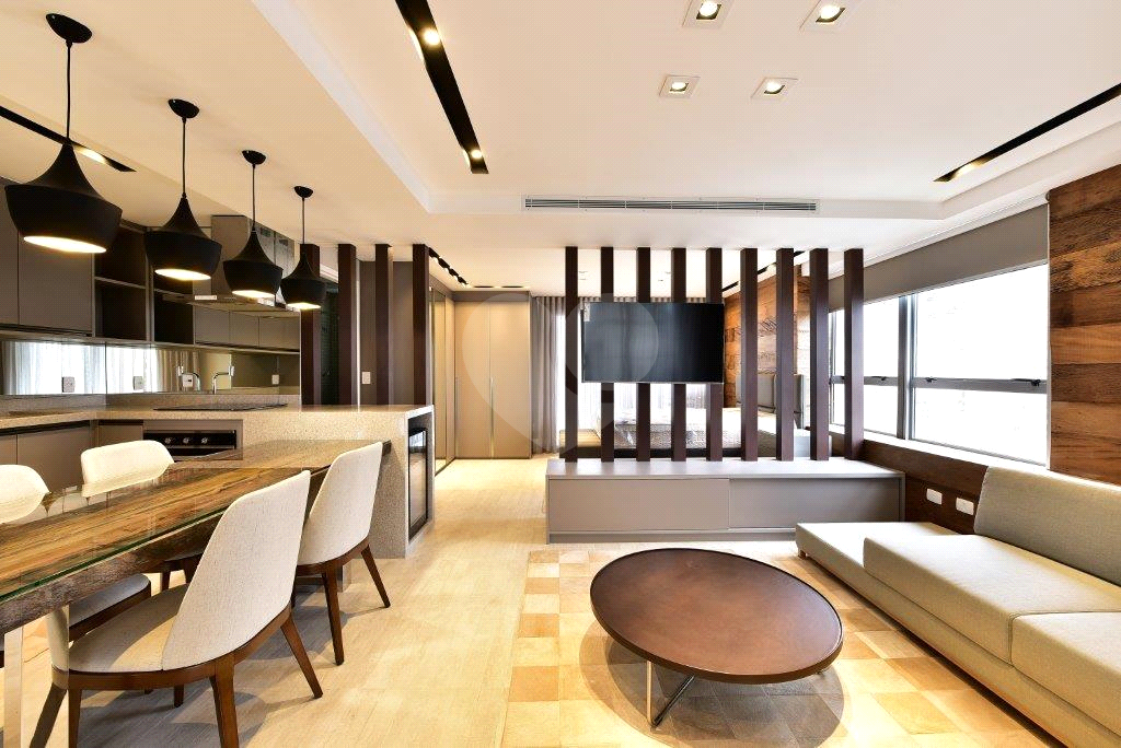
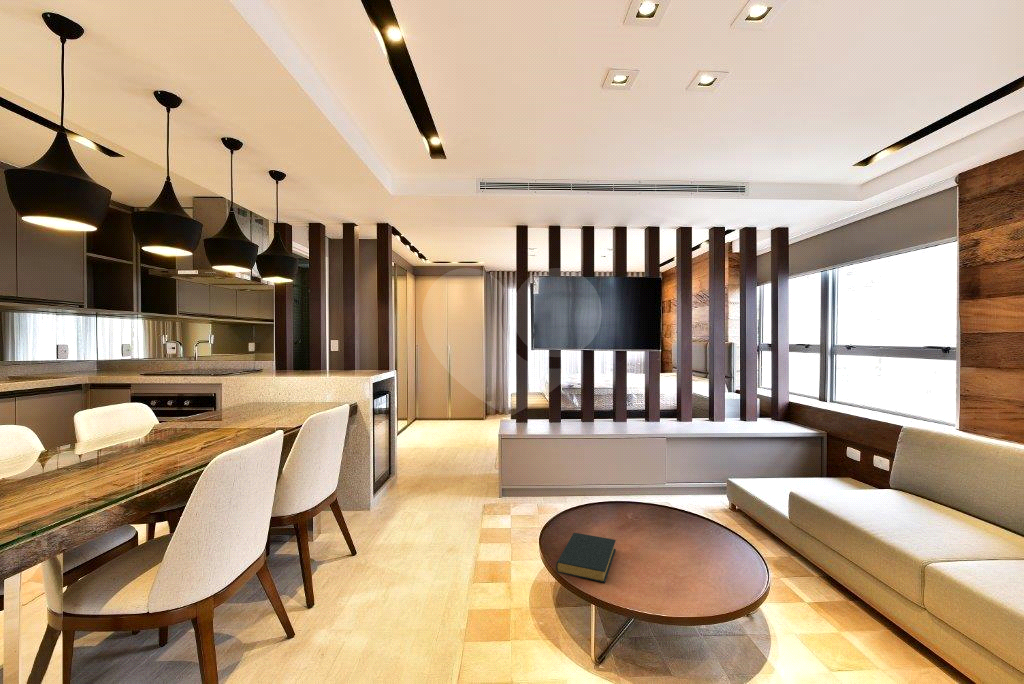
+ hardback book [555,532,617,584]
